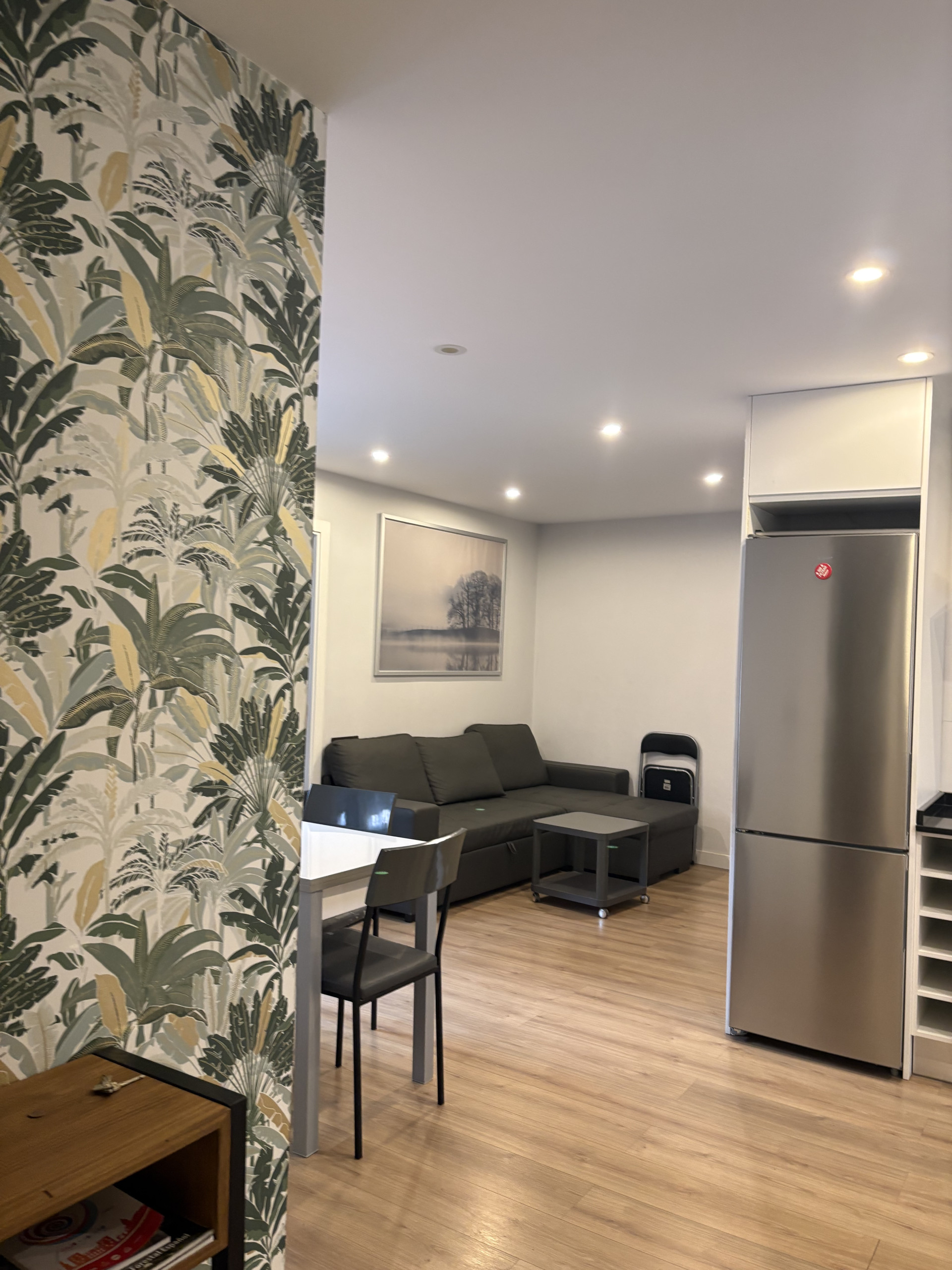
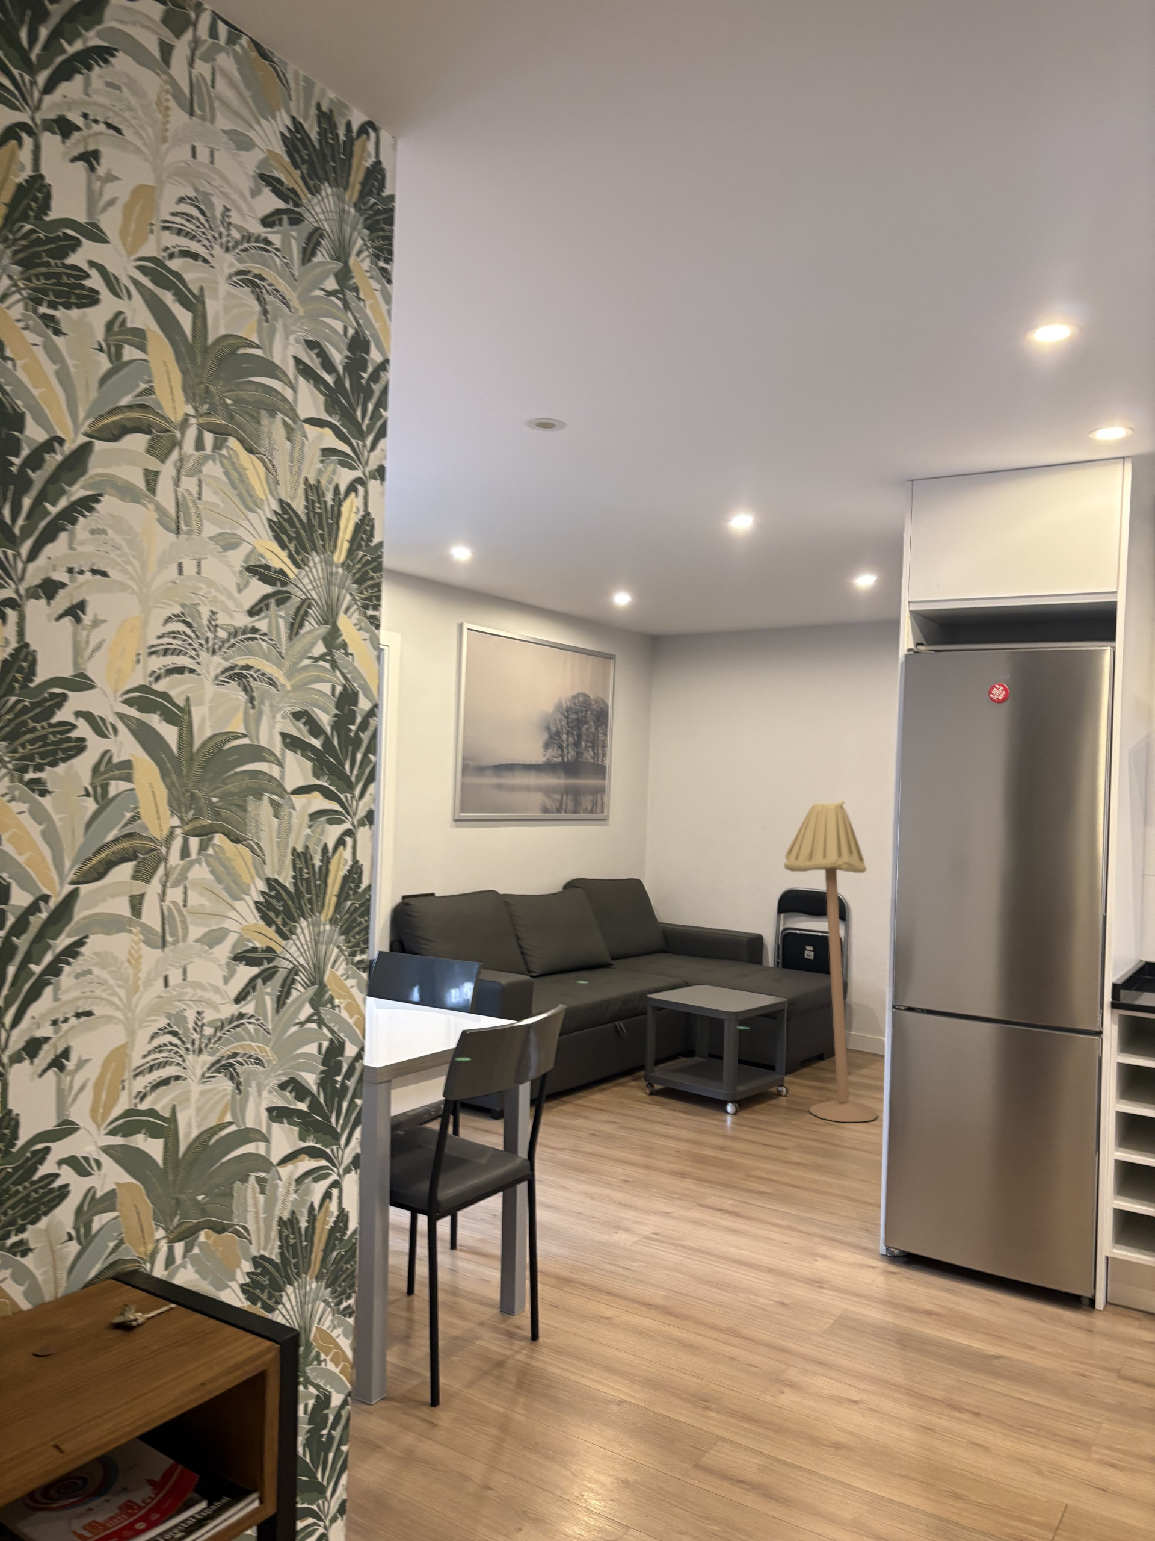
+ floor lamp [784,800,878,1122]
